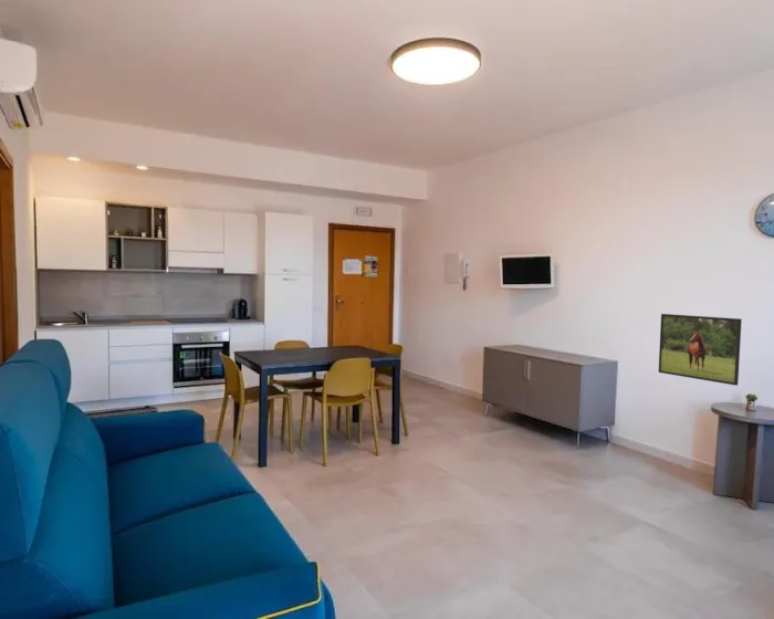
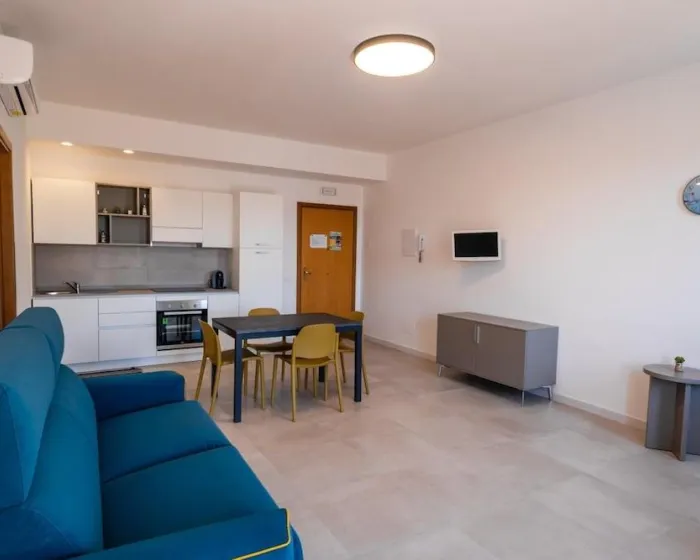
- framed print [658,313,743,387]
